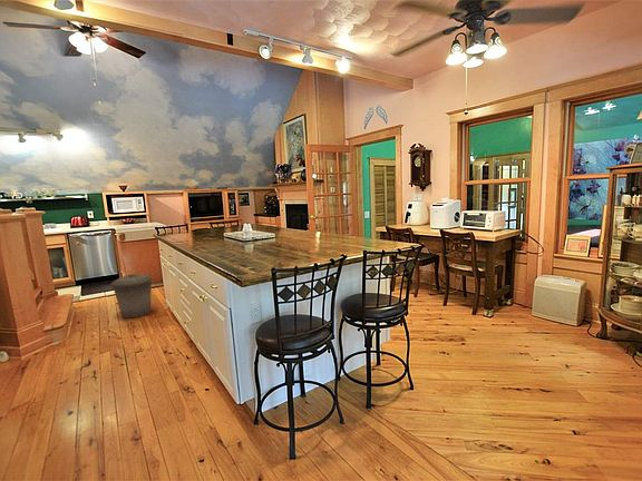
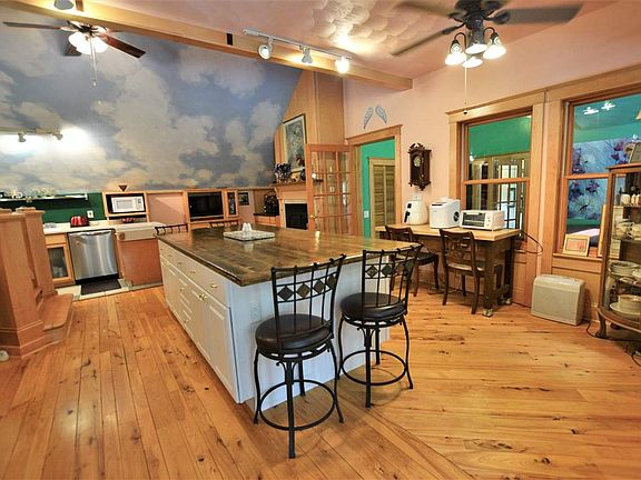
- trash can [110,273,153,320]
